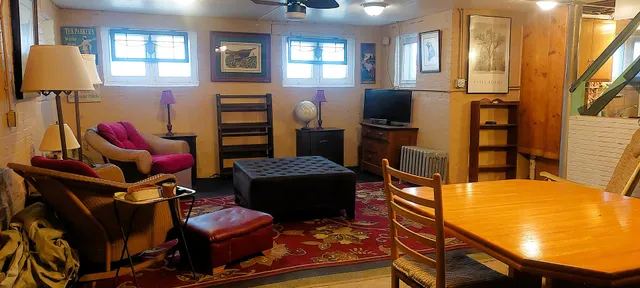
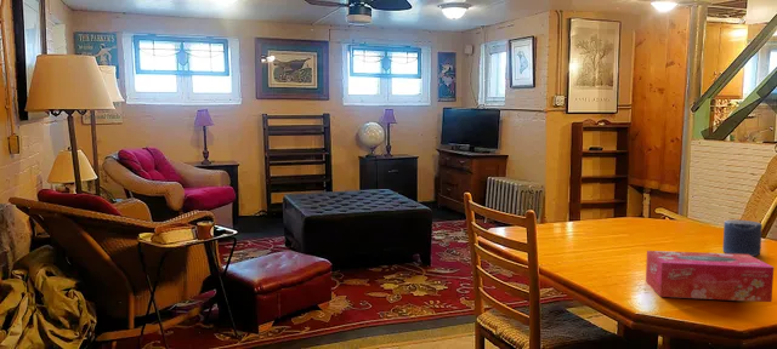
+ tissue box [645,250,775,303]
+ candle [721,218,764,257]
